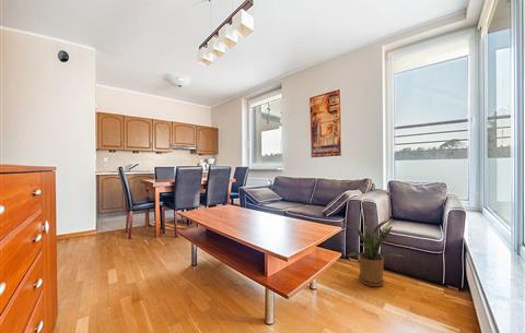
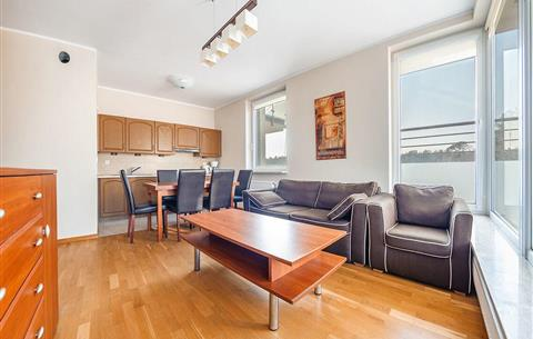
- house plant [340,218,404,287]
